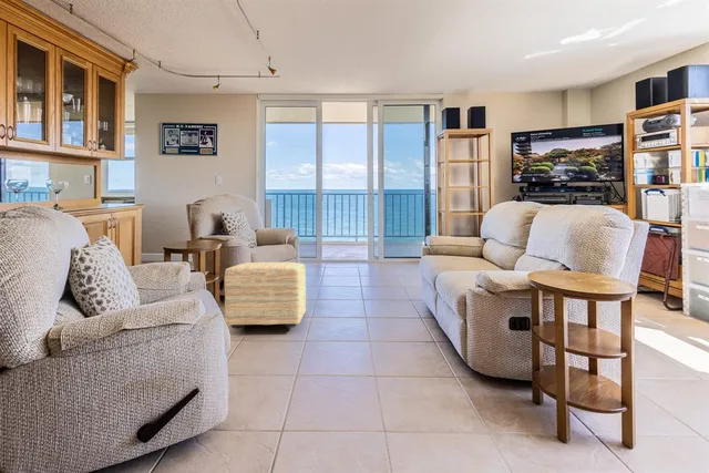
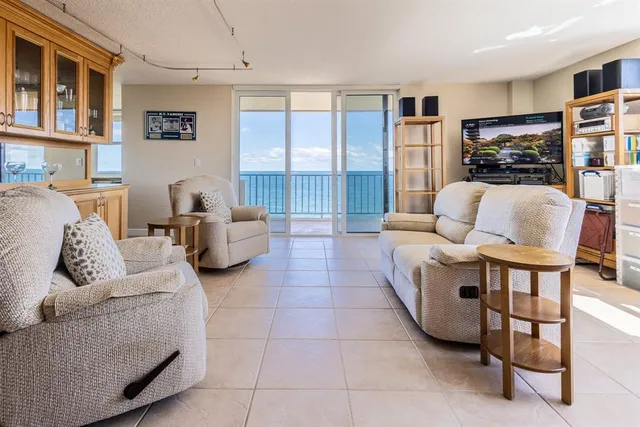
- ottoman [224,261,307,330]
